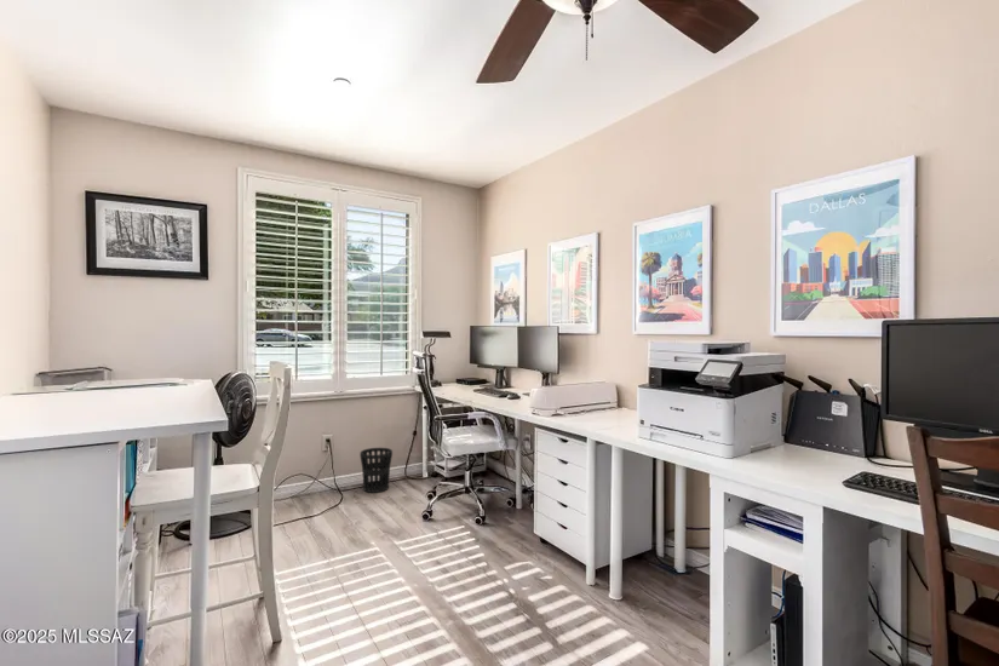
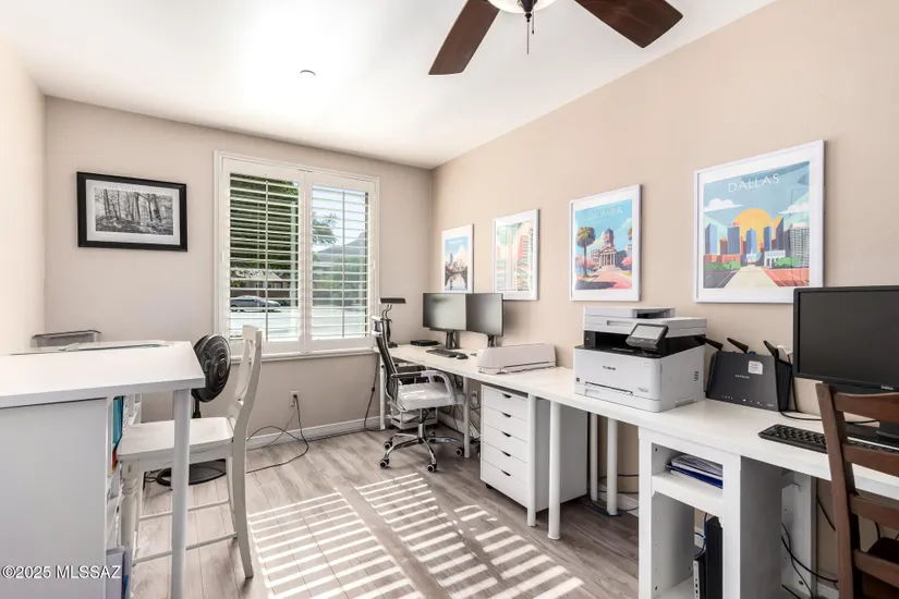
- wastebasket [358,447,394,494]
